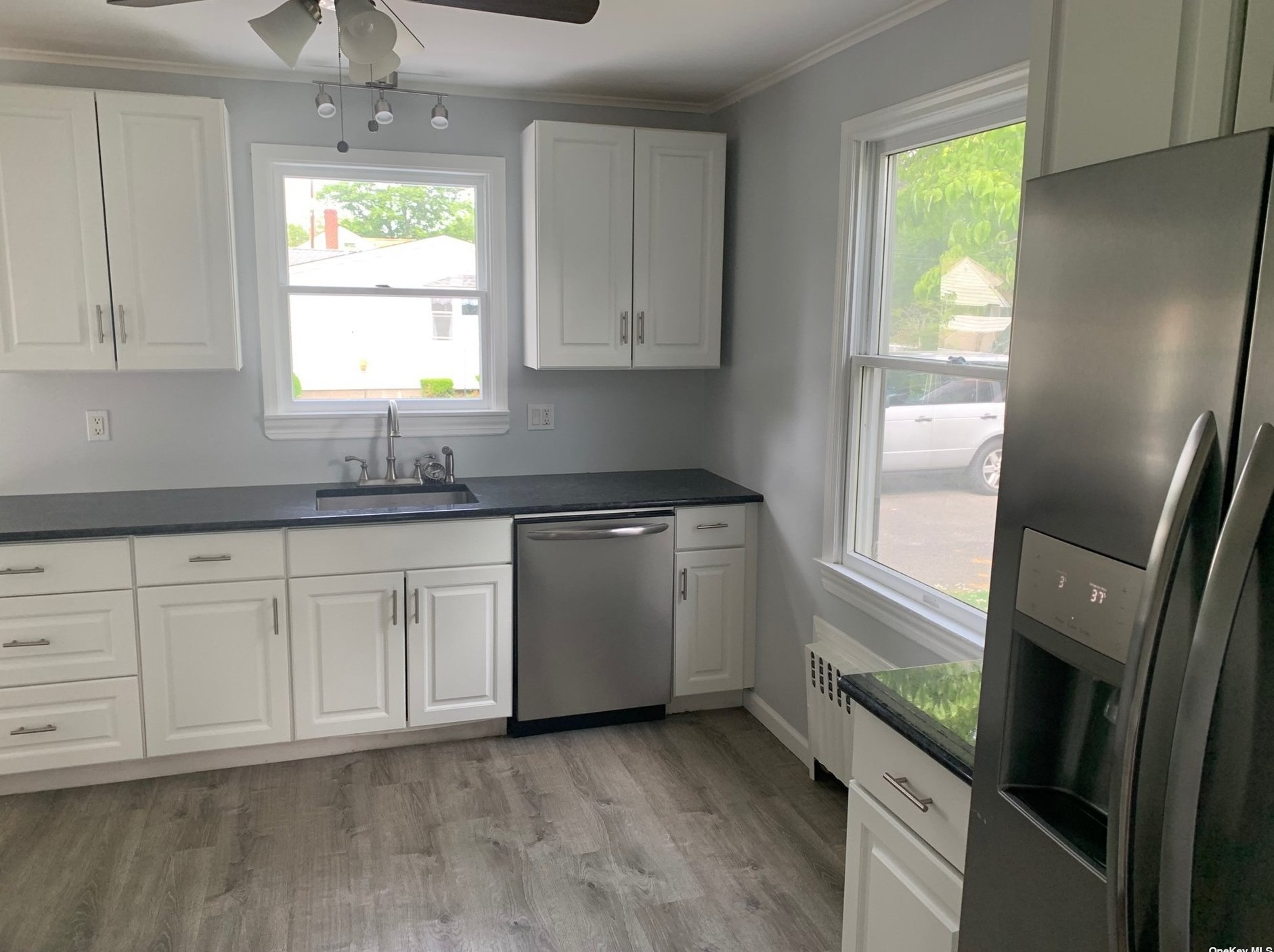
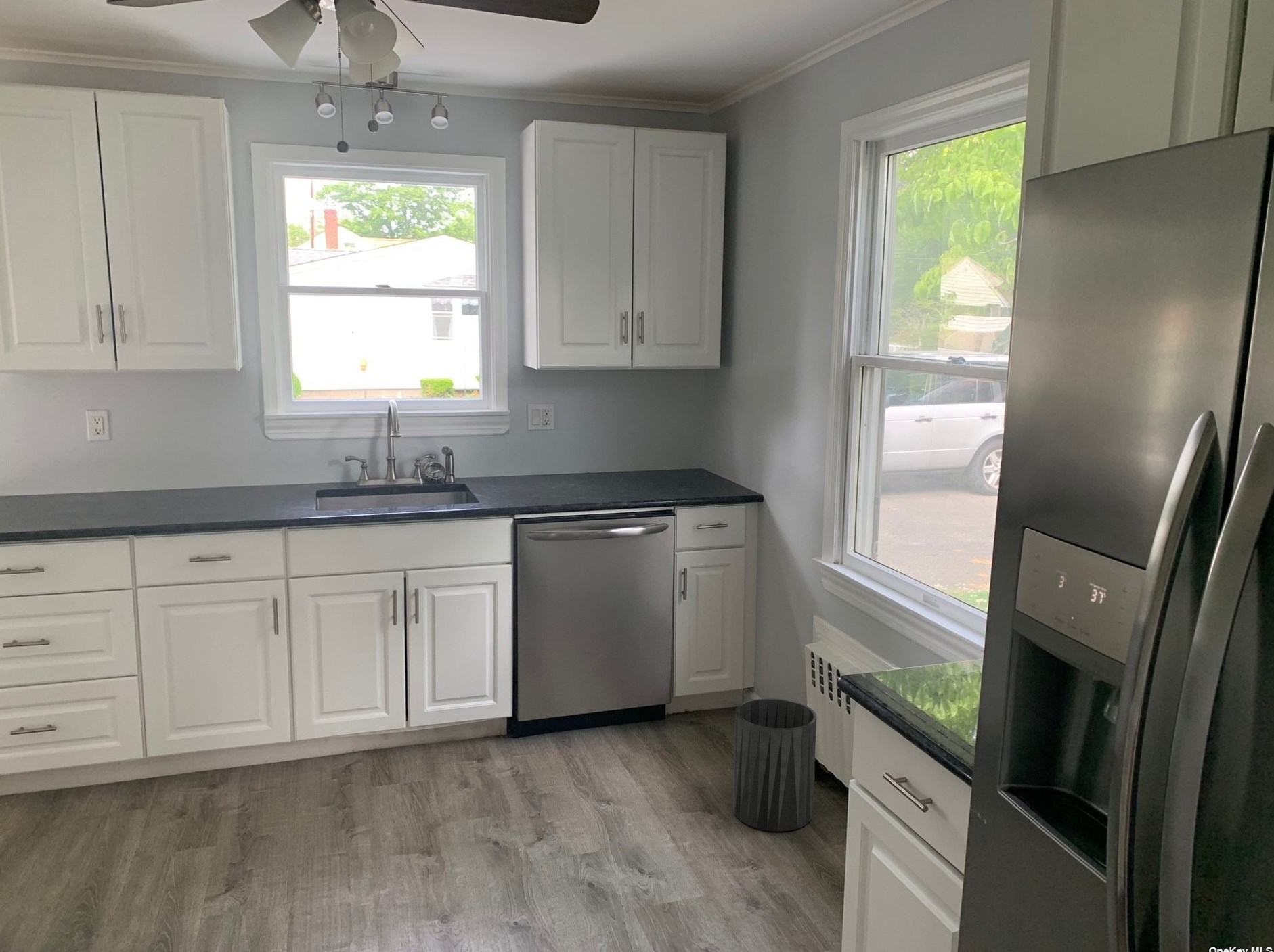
+ trash can [732,698,817,832]
